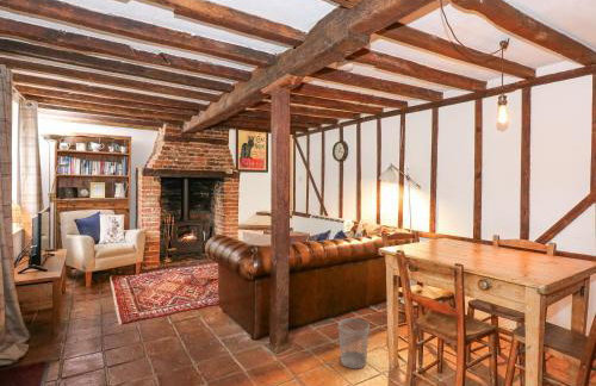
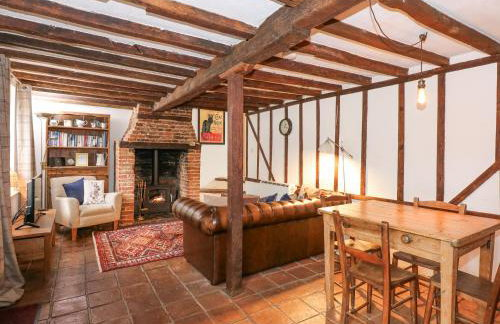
- wastebasket [337,317,371,369]
